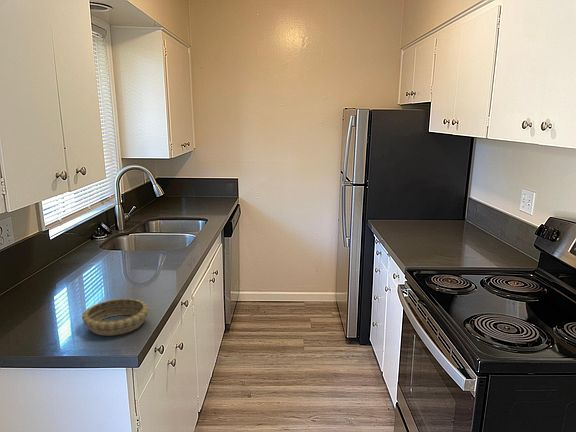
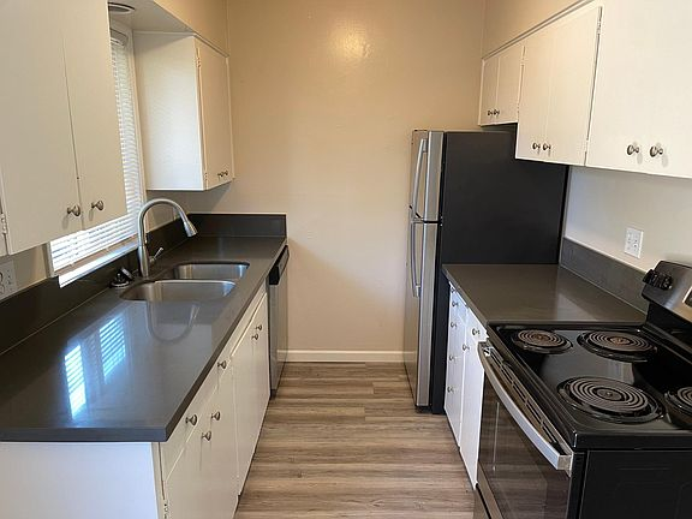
- decorative bowl [81,298,150,337]
